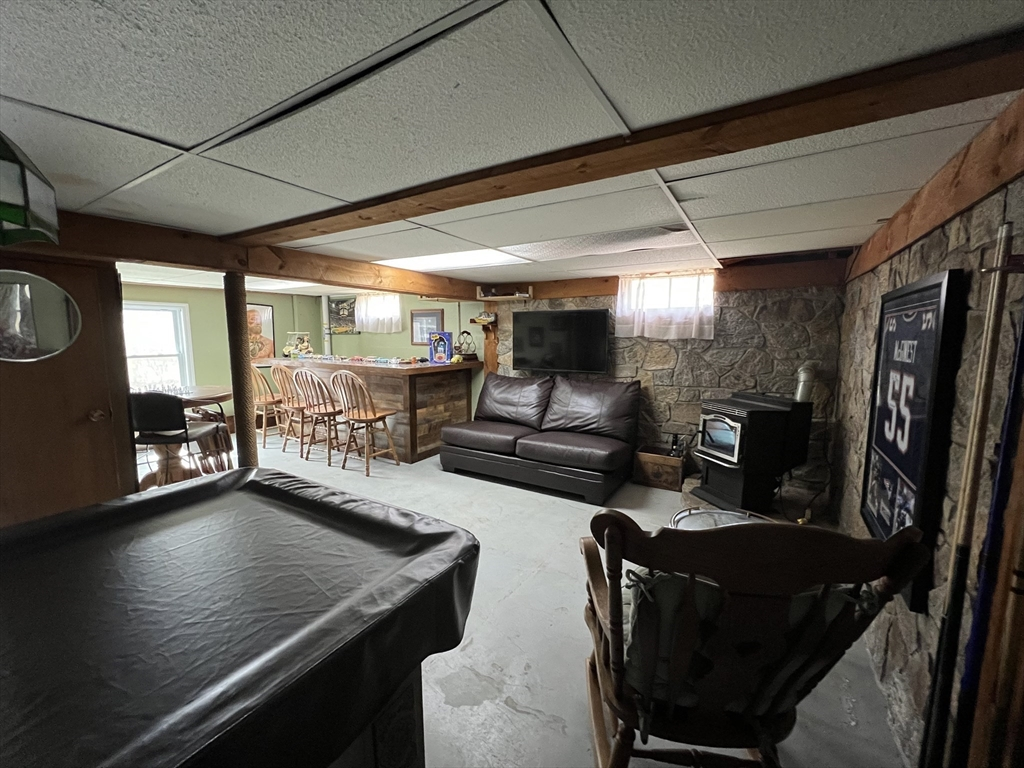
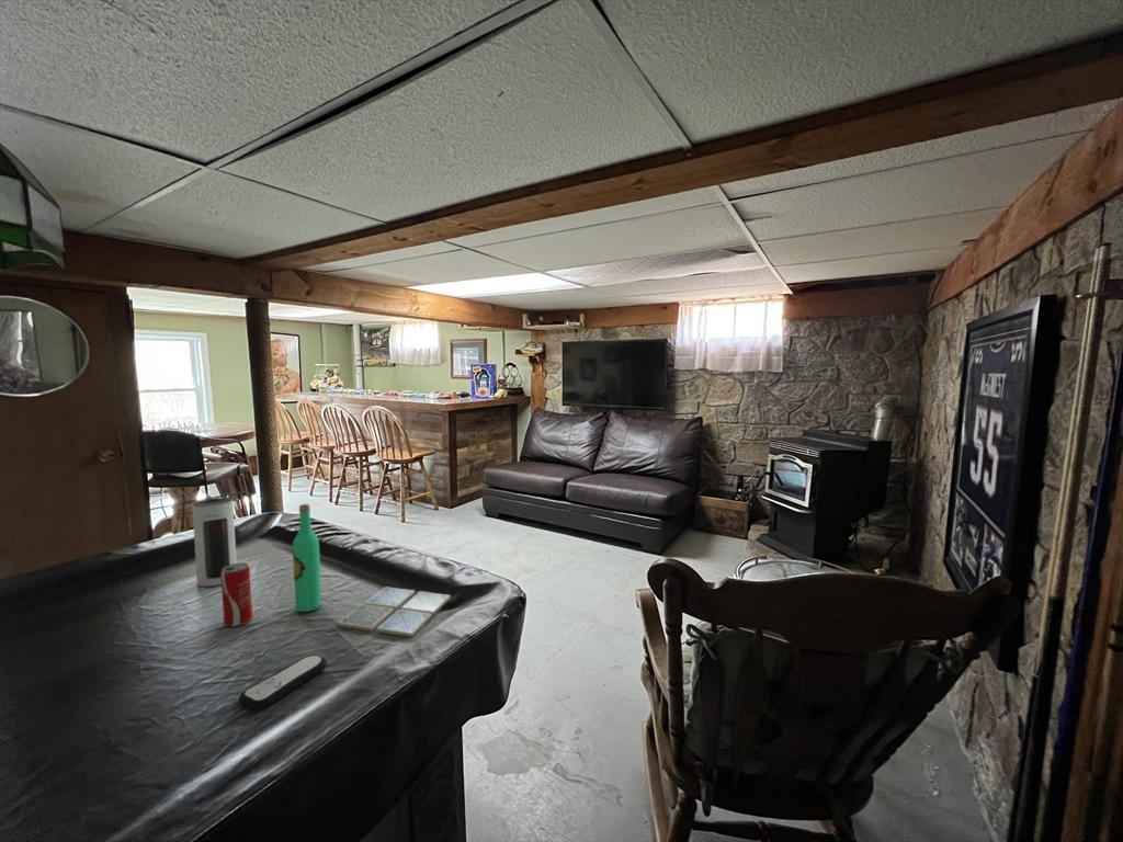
+ remote control [238,653,328,712]
+ beverage can [220,562,253,627]
+ wine bottle [292,502,322,613]
+ speaker [191,497,238,588]
+ drink coaster [337,585,452,638]
